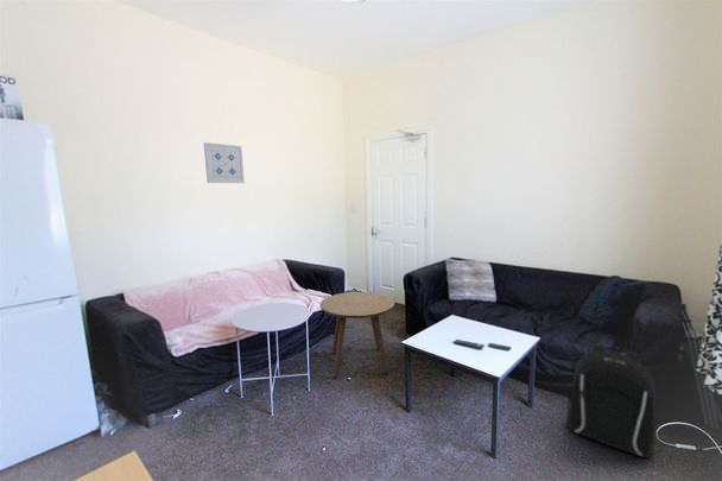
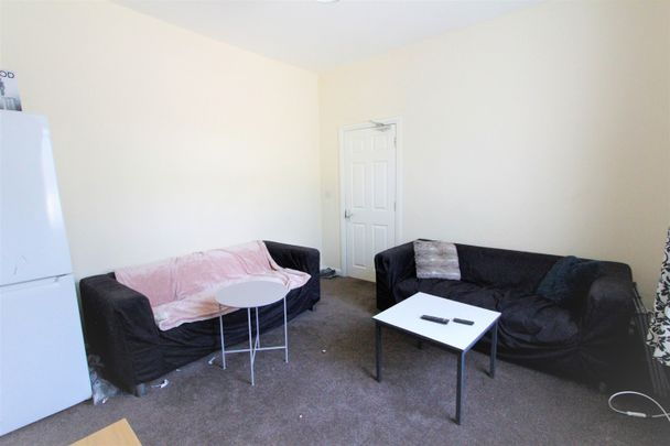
- wall art [203,141,246,184]
- backpack [564,343,657,458]
- side table [319,291,395,380]
